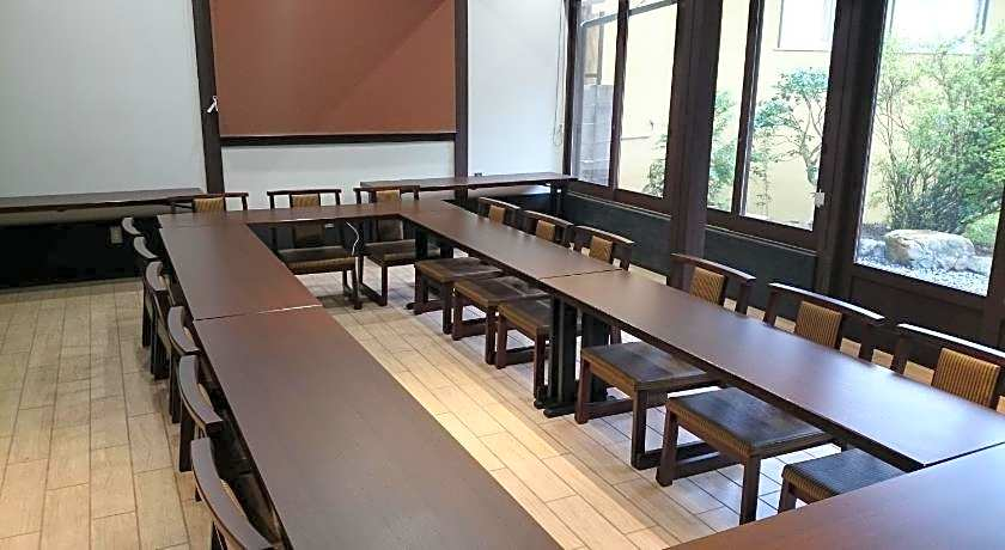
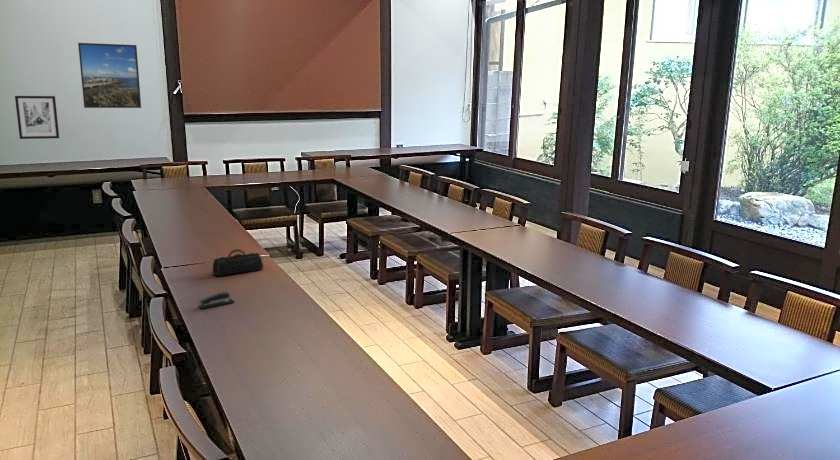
+ stapler [197,291,235,310]
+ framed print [77,42,142,109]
+ pencil case [212,248,264,277]
+ wall art [14,95,60,140]
